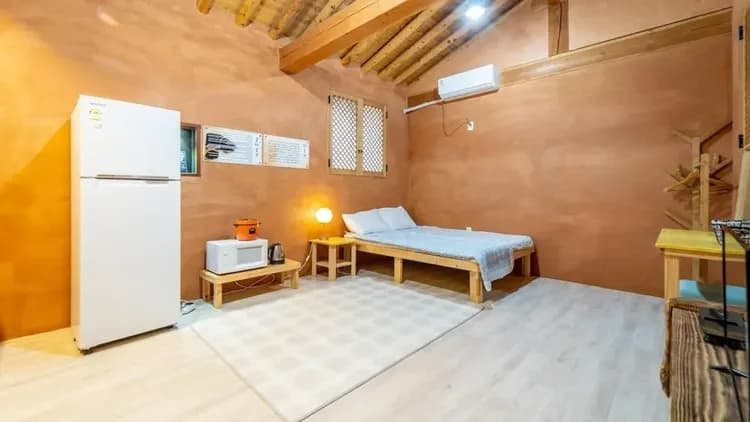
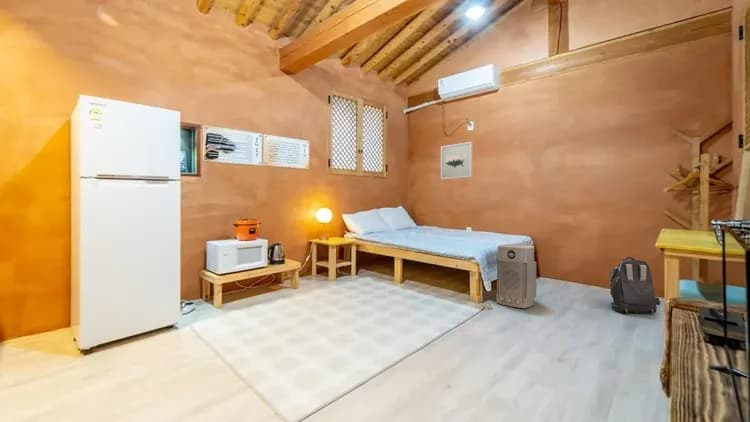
+ air purifier [495,243,537,309]
+ backpack [609,256,662,315]
+ wall art [440,141,473,180]
